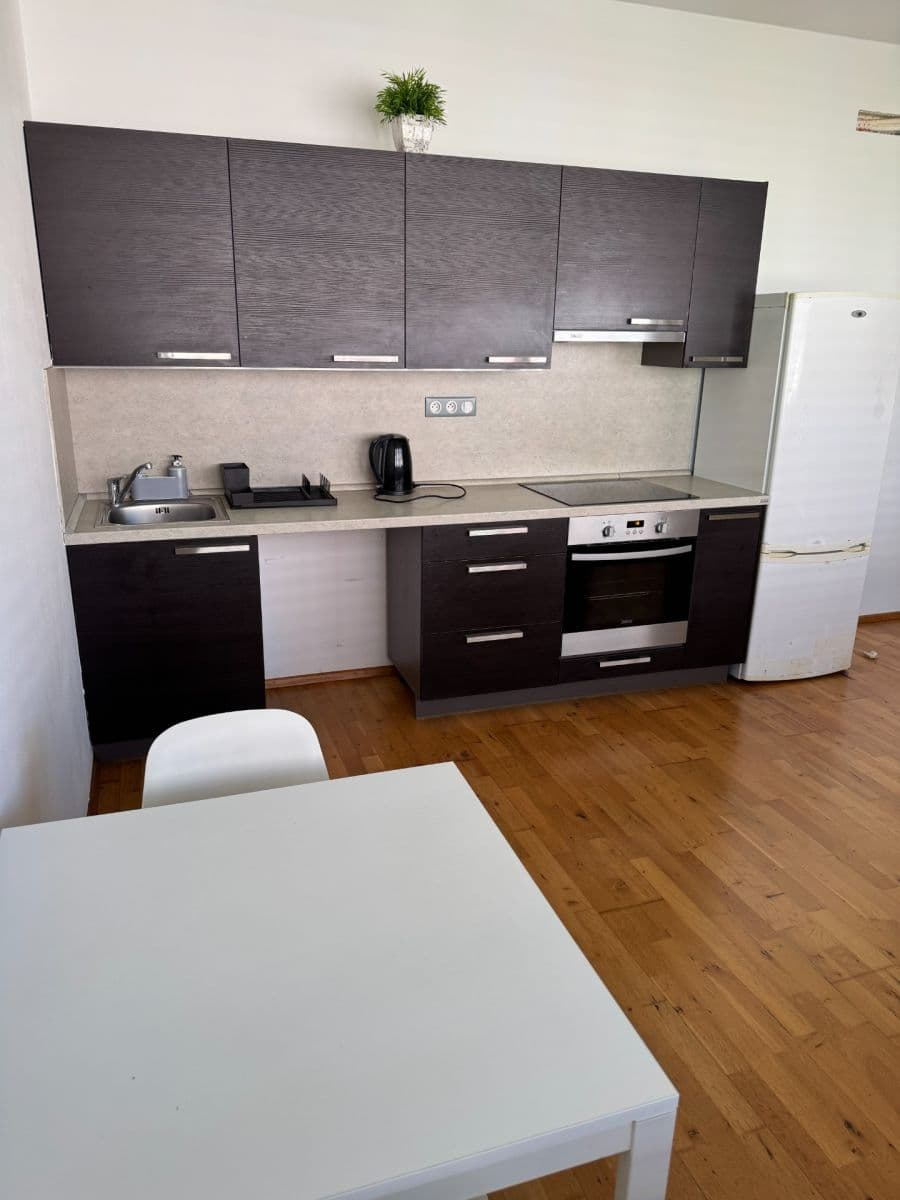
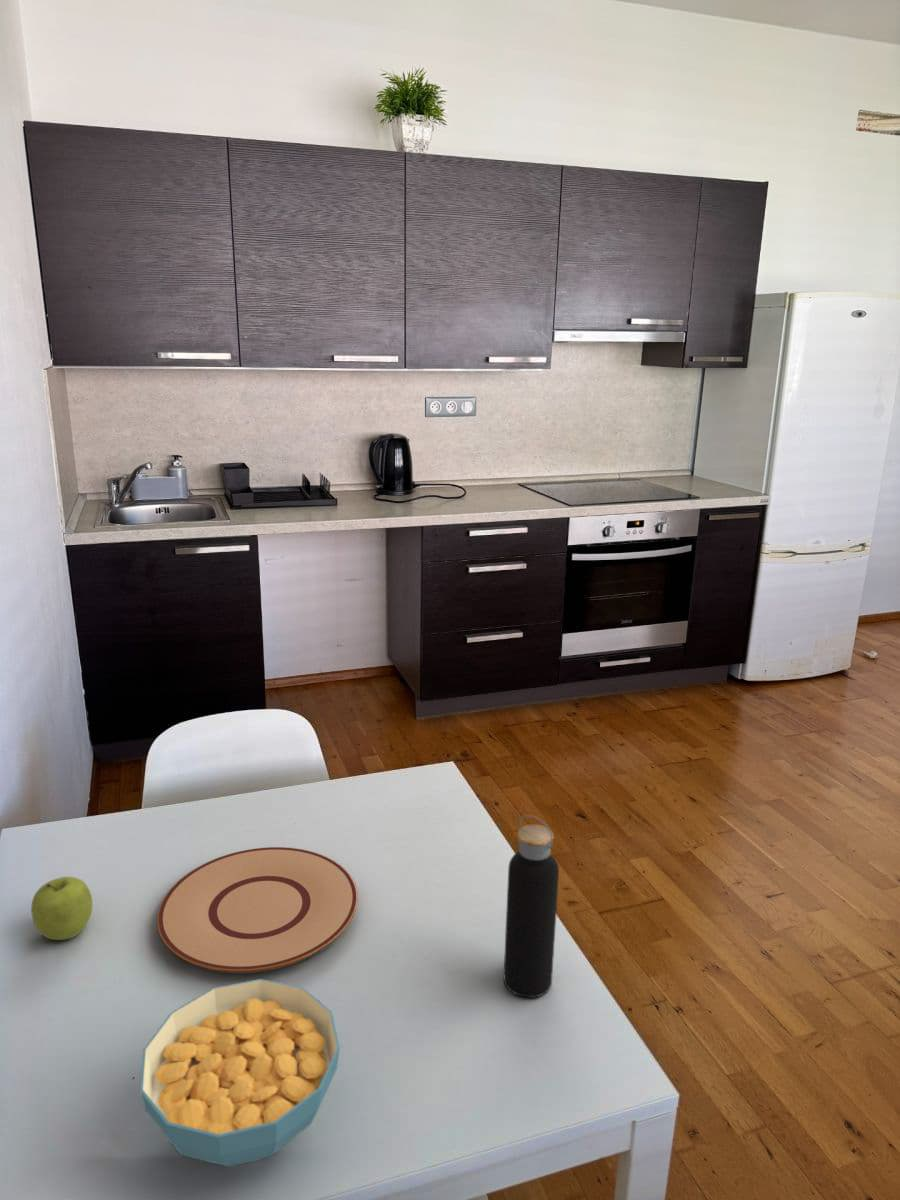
+ plate [156,846,359,974]
+ cereal bowl [139,978,341,1168]
+ water bottle [503,814,560,999]
+ fruit [30,876,93,941]
